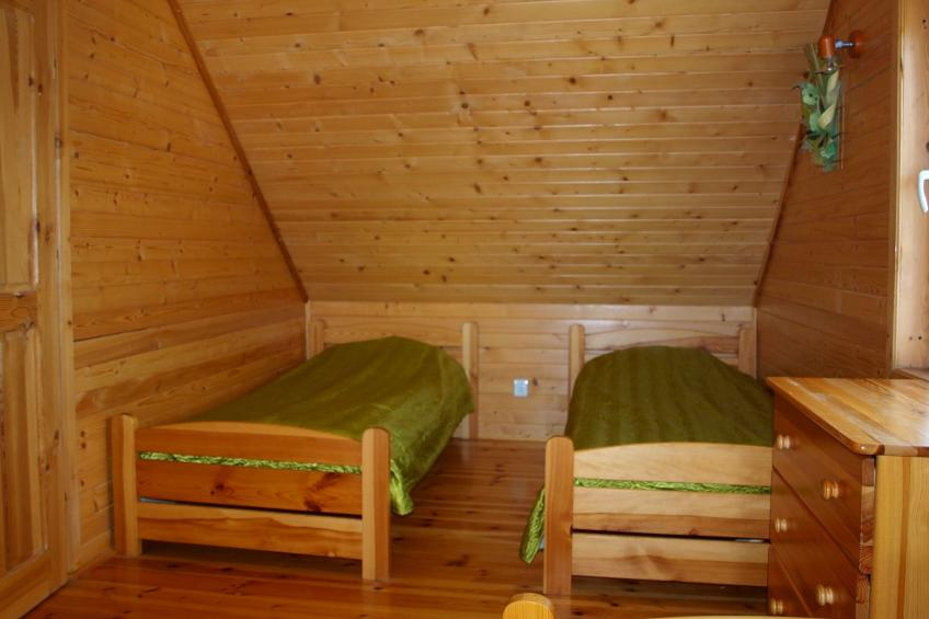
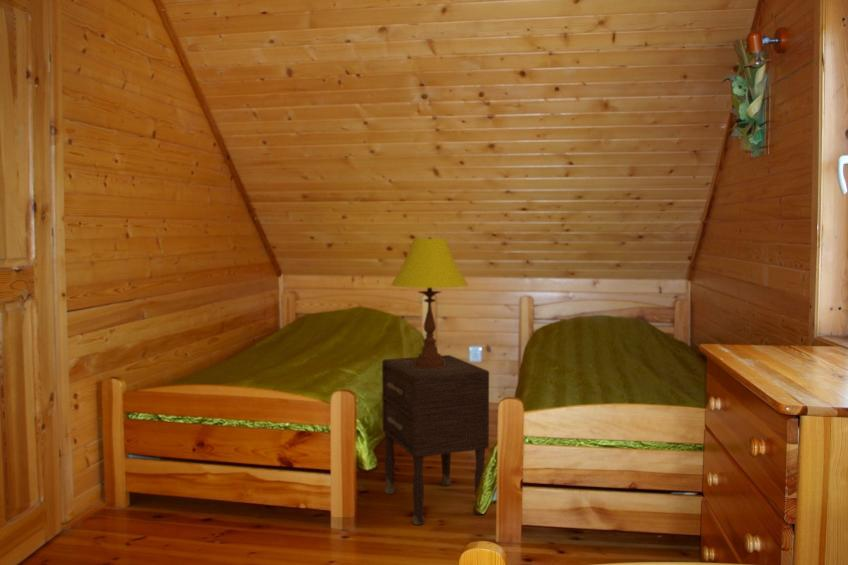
+ nightstand [381,354,490,526]
+ table lamp [390,236,469,369]
